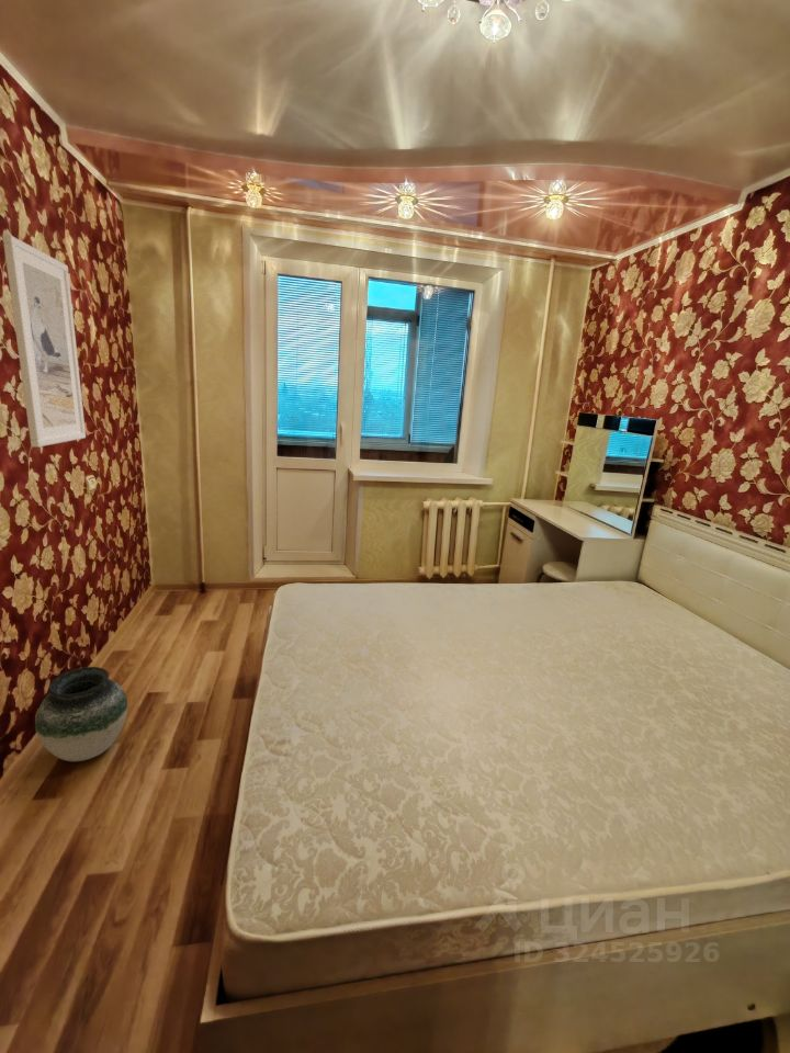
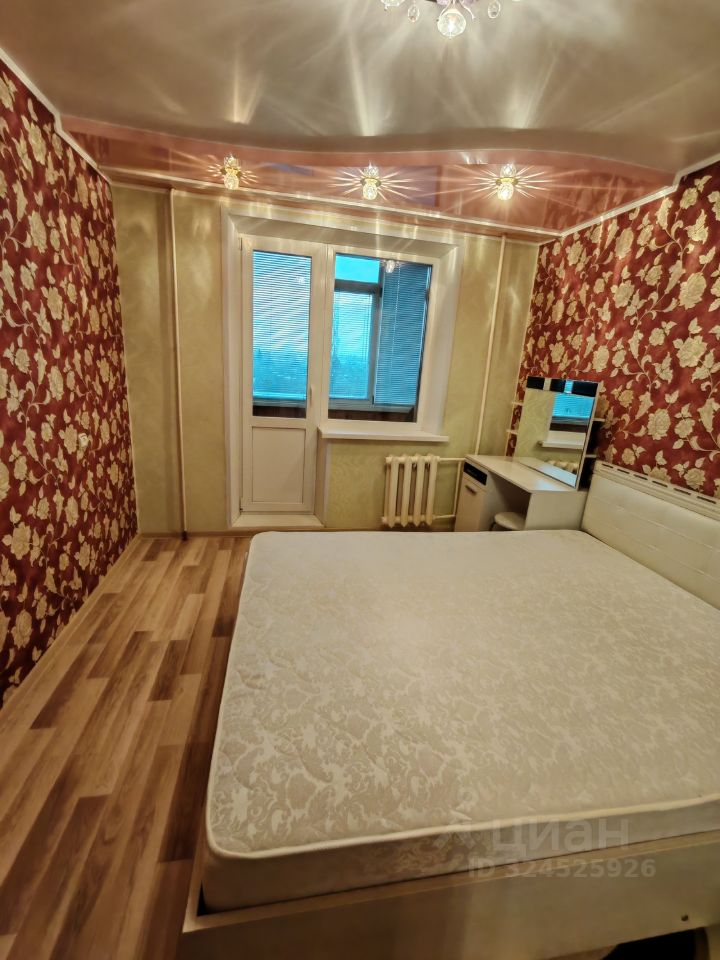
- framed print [1,233,87,449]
- vase [34,666,128,762]
